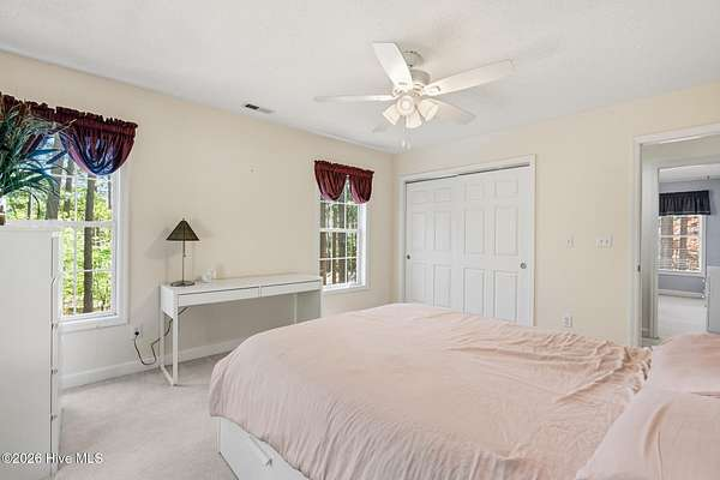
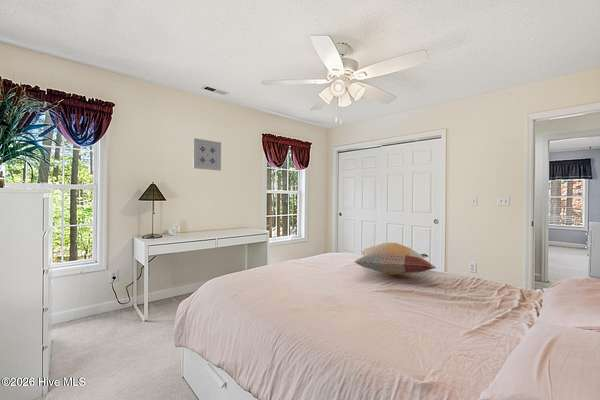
+ decorative pillow [354,242,437,276]
+ wall art [192,137,222,172]
